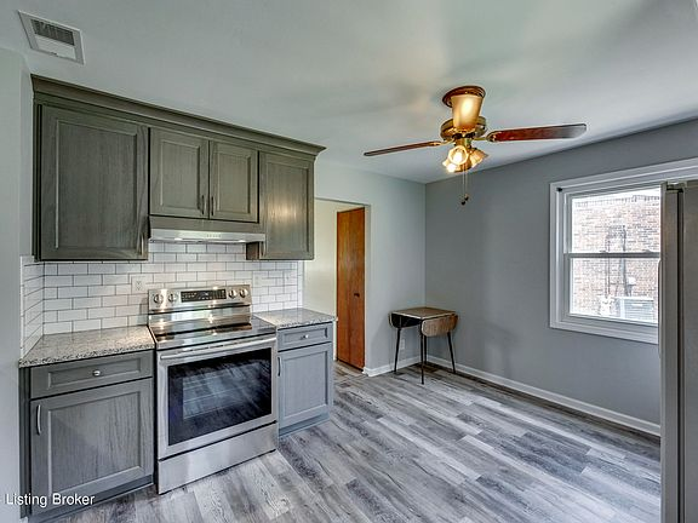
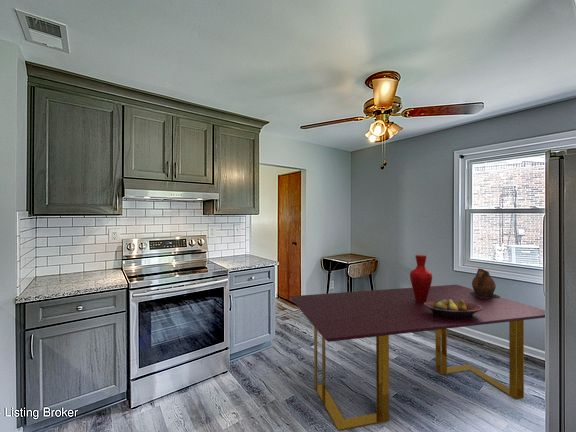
+ vase [409,254,433,302]
+ fruit bowl [424,299,482,317]
+ dining table [288,284,546,432]
+ ceramic pitcher [470,268,501,298]
